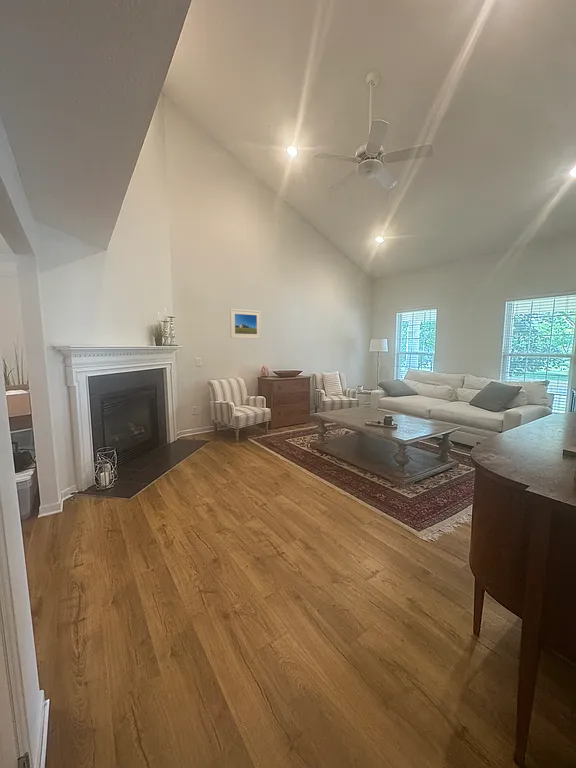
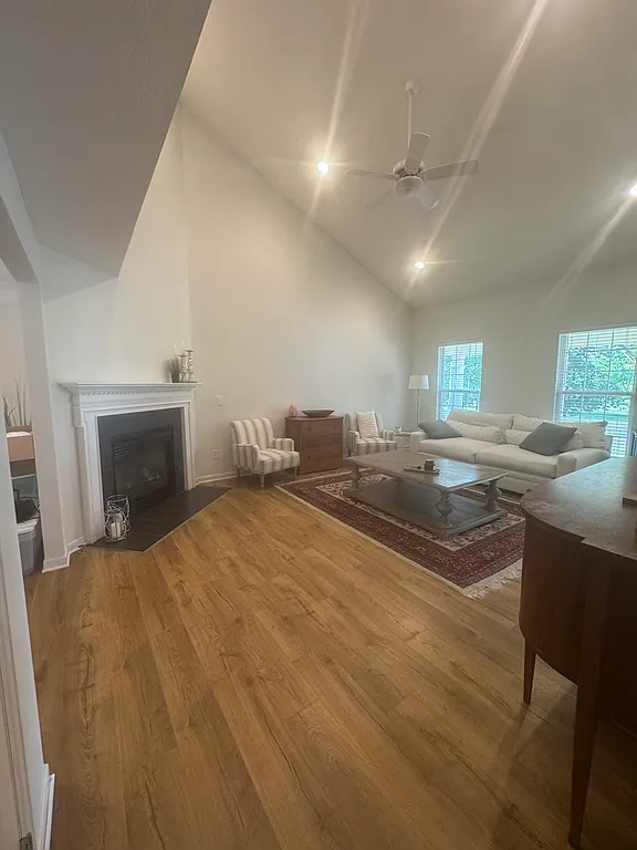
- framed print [229,308,262,340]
